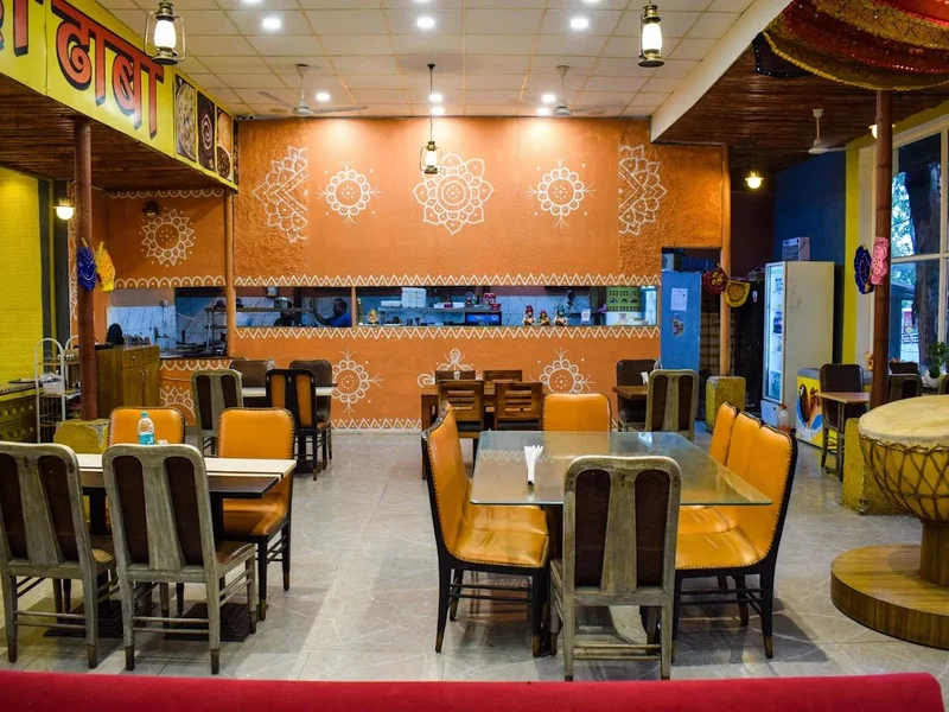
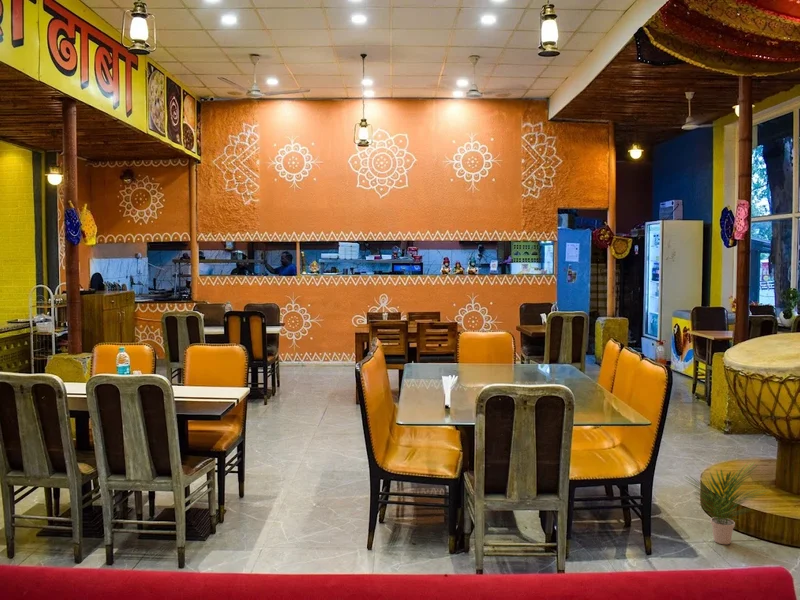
+ potted plant [684,460,769,545]
